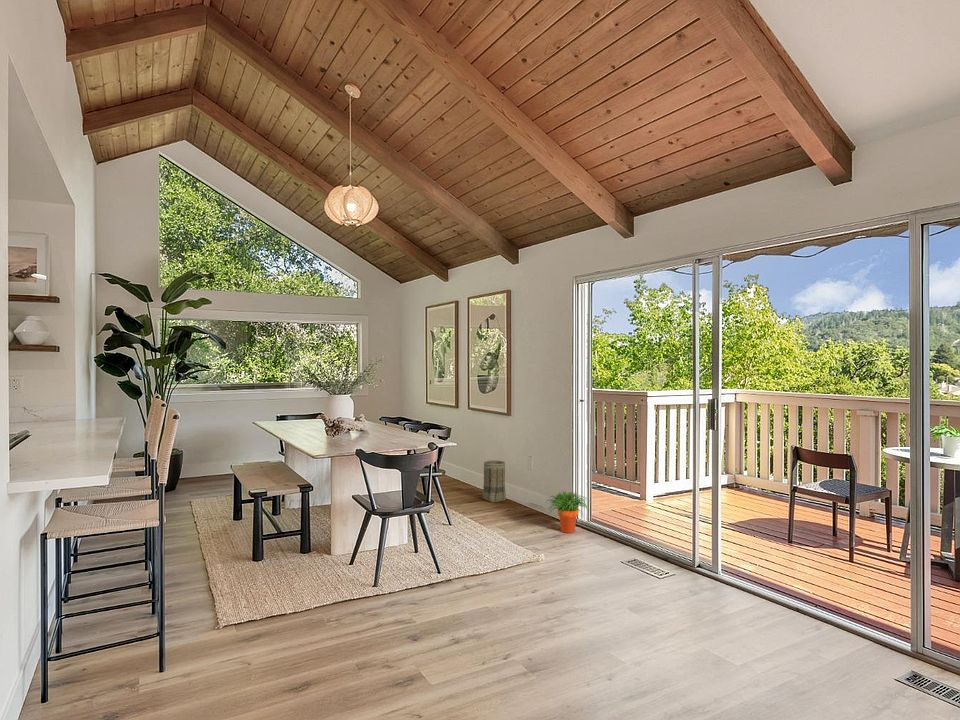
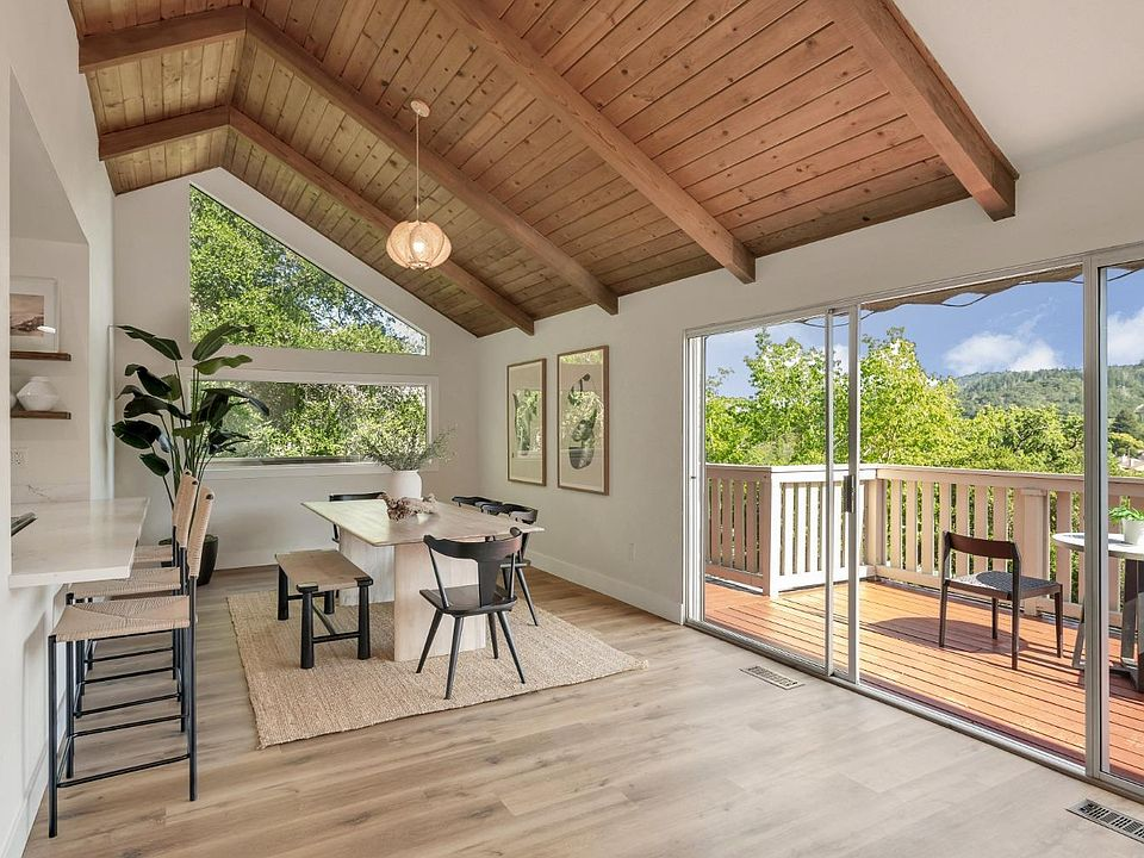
- basket [482,460,507,503]
- potted plant [545,490,592,534]
